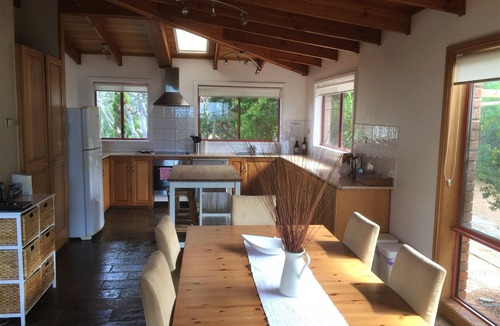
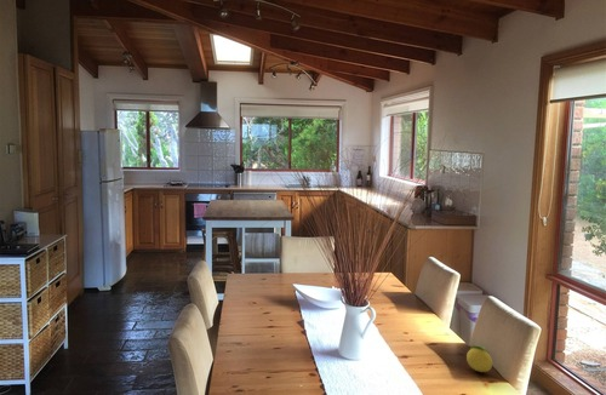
+ fruit [465,344,493,373]
